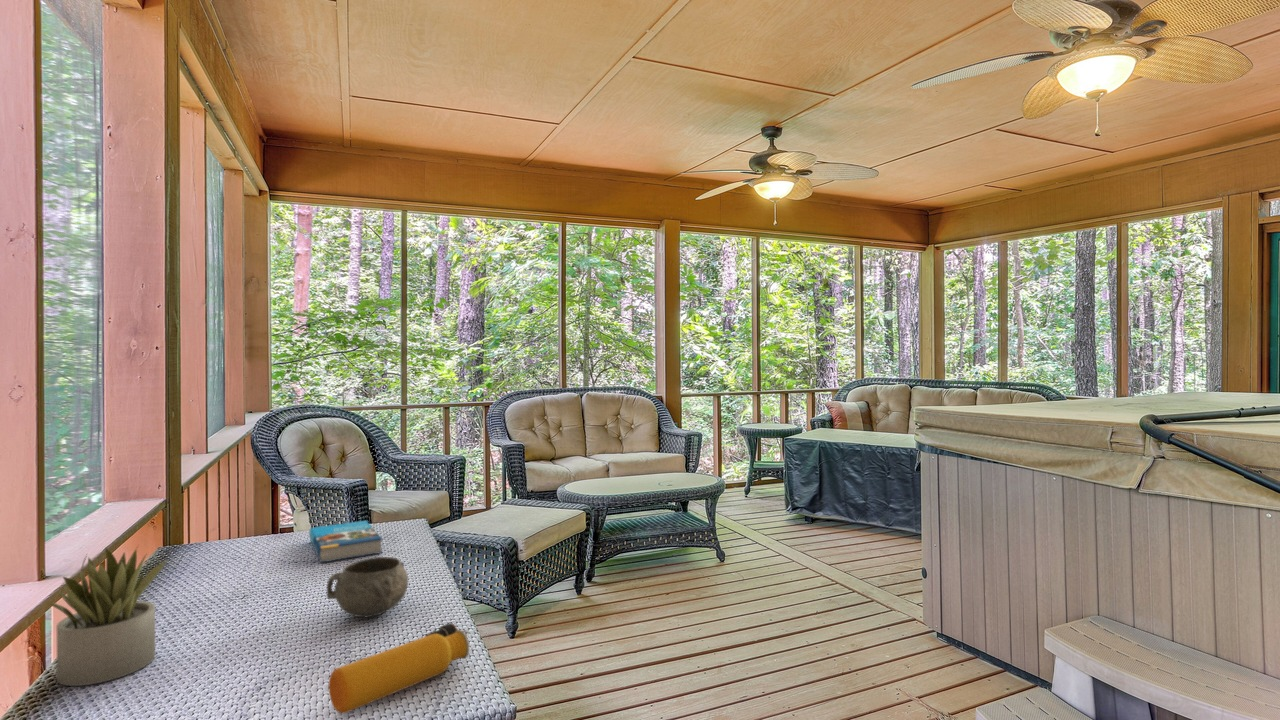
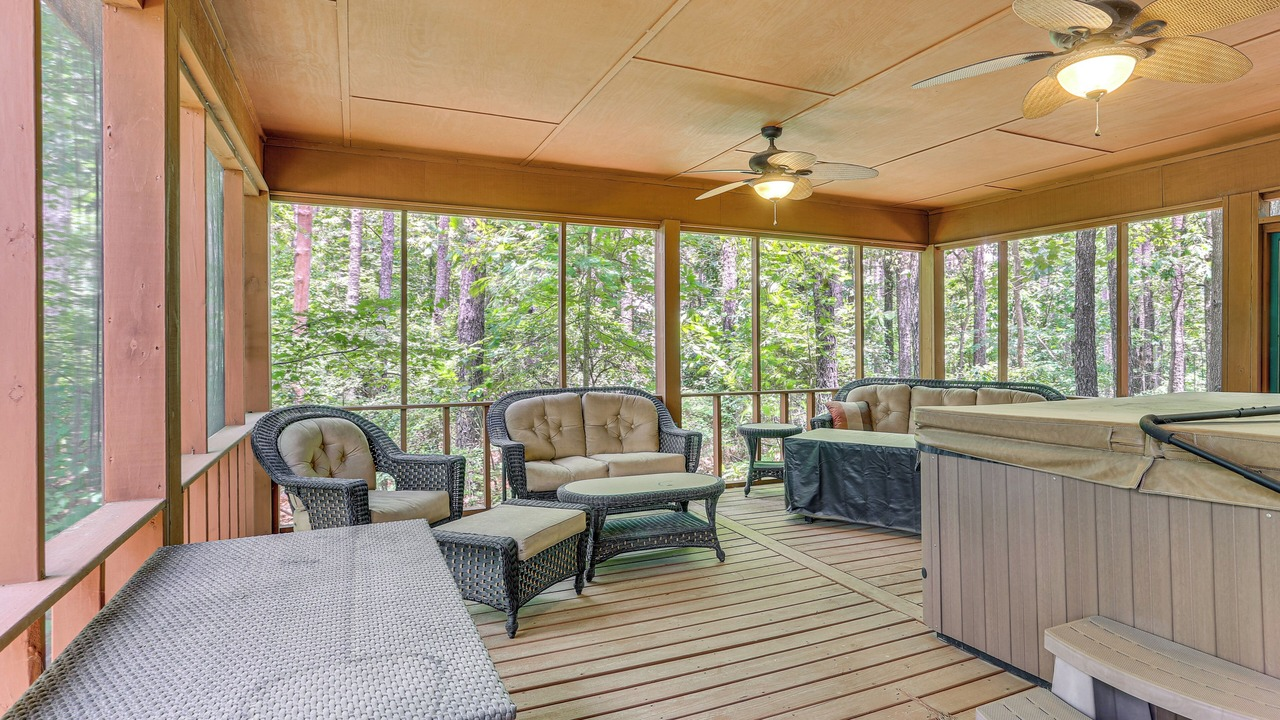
- book [308,520,383,564]
- water bottle [328,622,470,714]
- decorative bowl [326,556,409,618]
- succulent plant [44,544,168,687]
